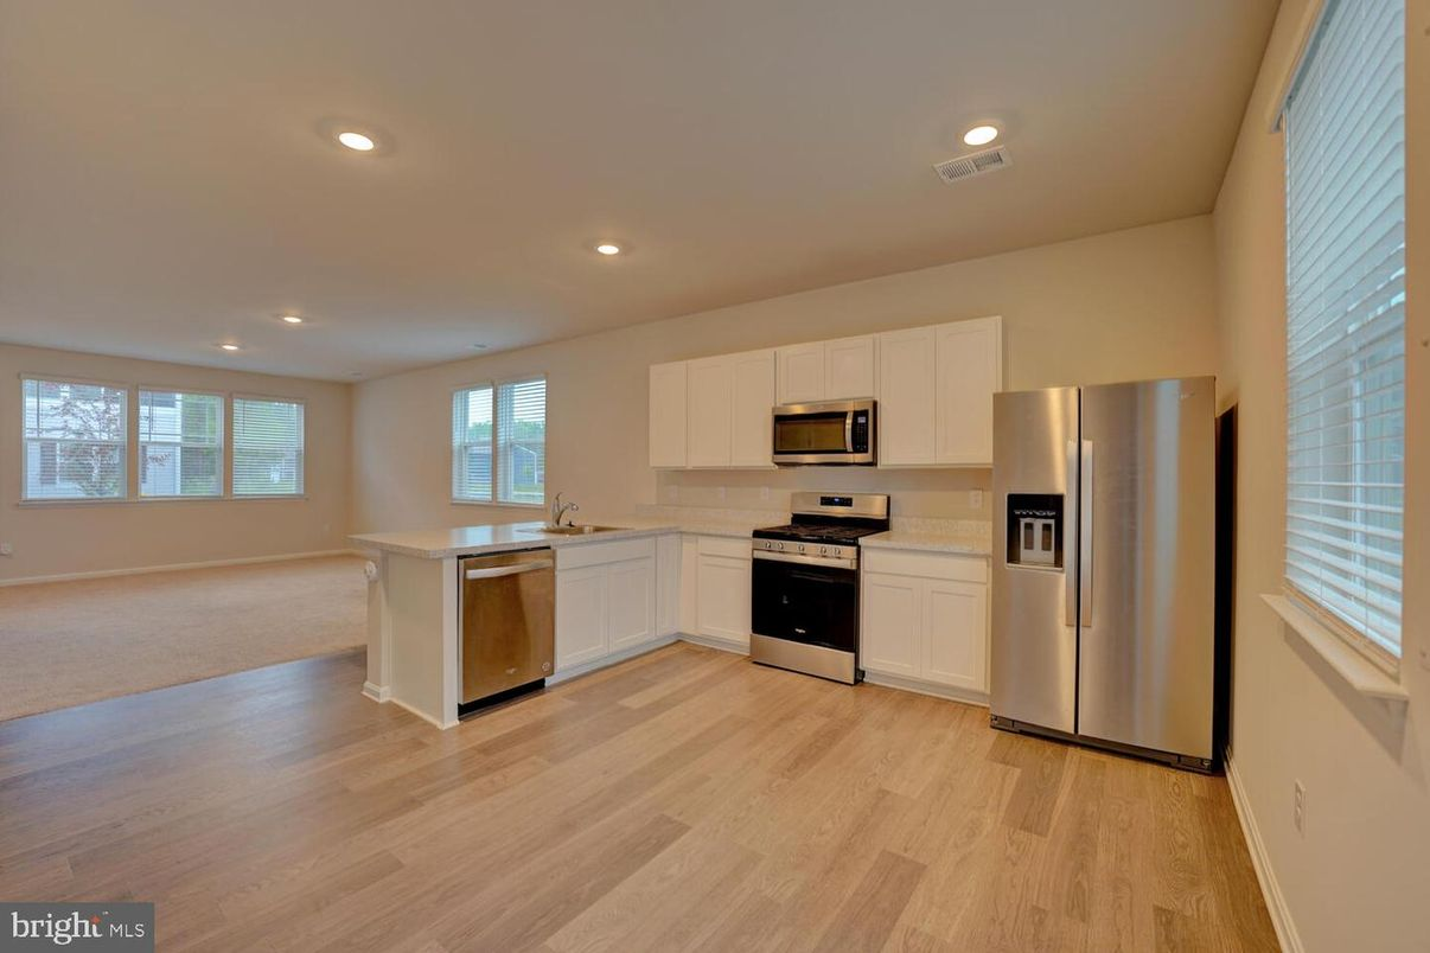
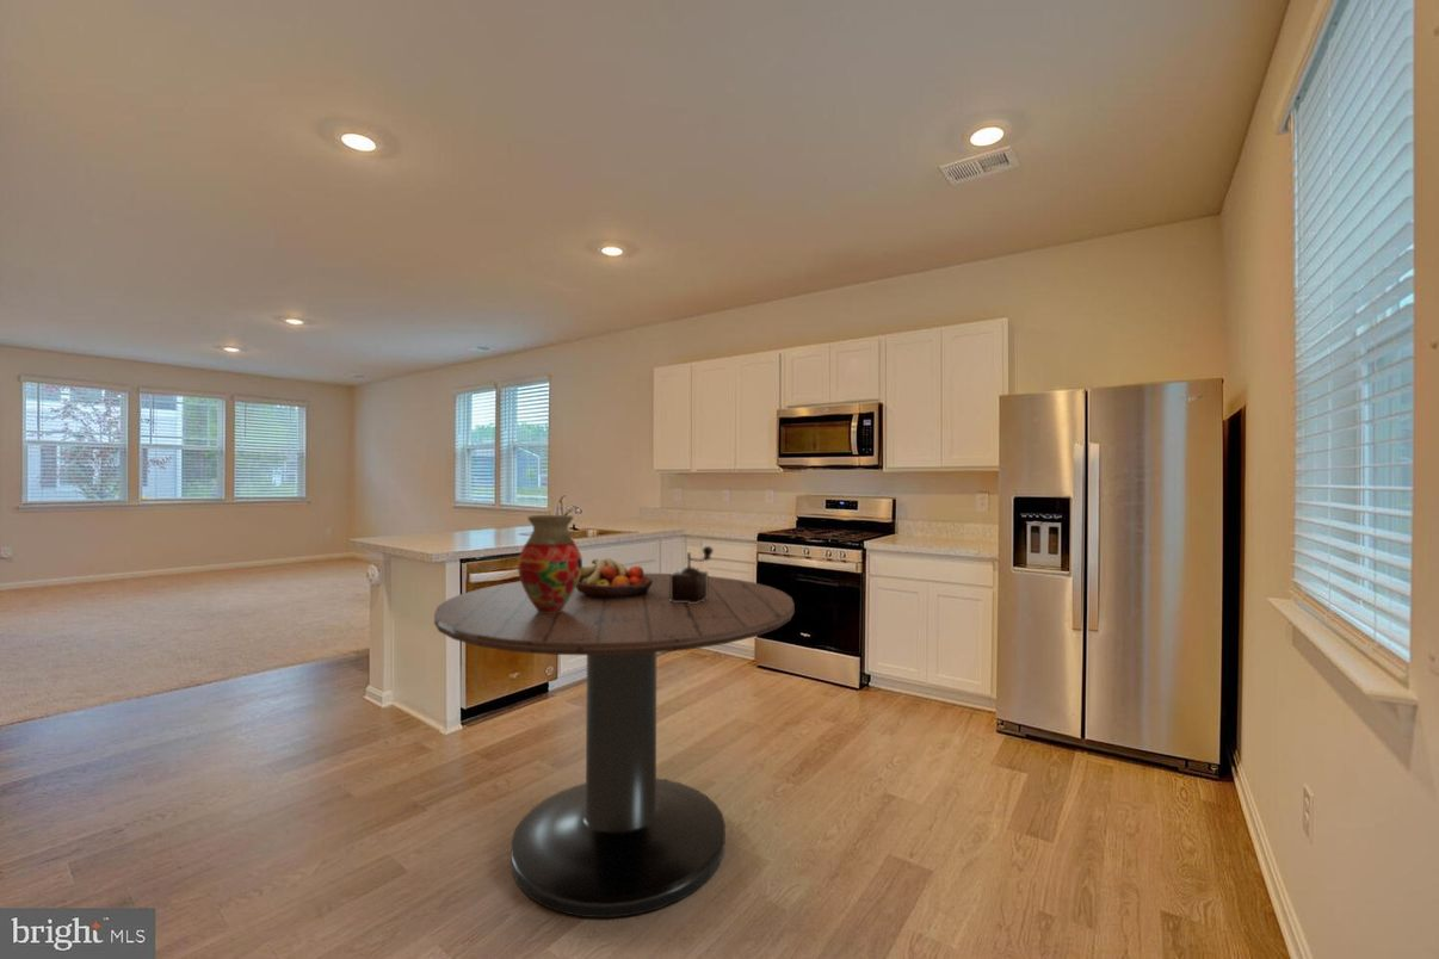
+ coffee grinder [669,545,715,604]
+ dining table [433,573,796,918]
+ vase [517,514,583,613]
+ fruit bowl [576,557,653,599]
